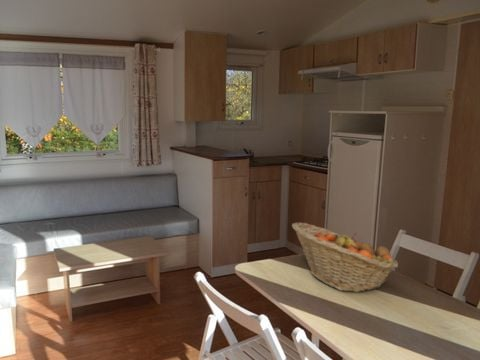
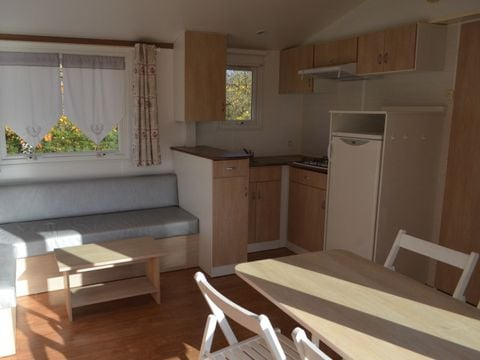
- fruit basket [291,221,399,293]
